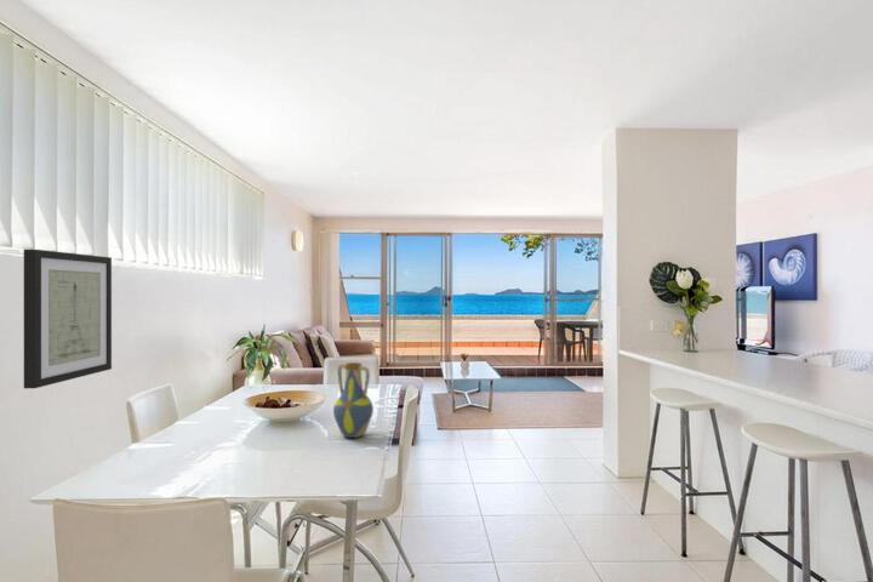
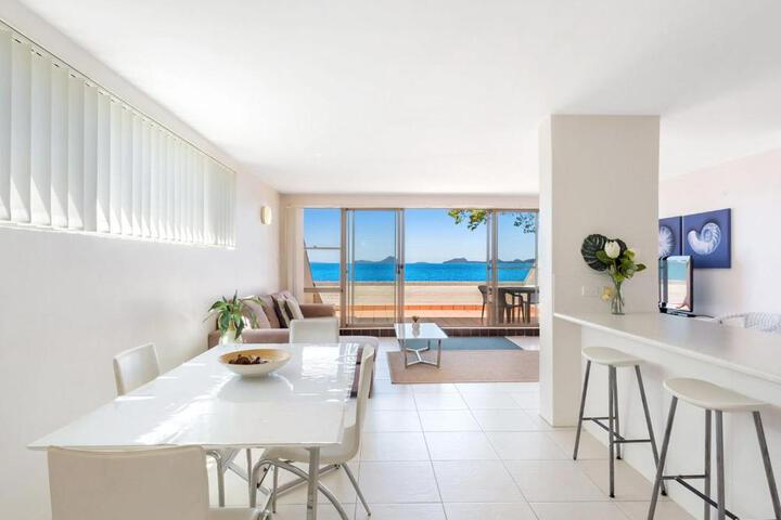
- vase [332,361,375,439]
- wall art [23,249,113,389]
